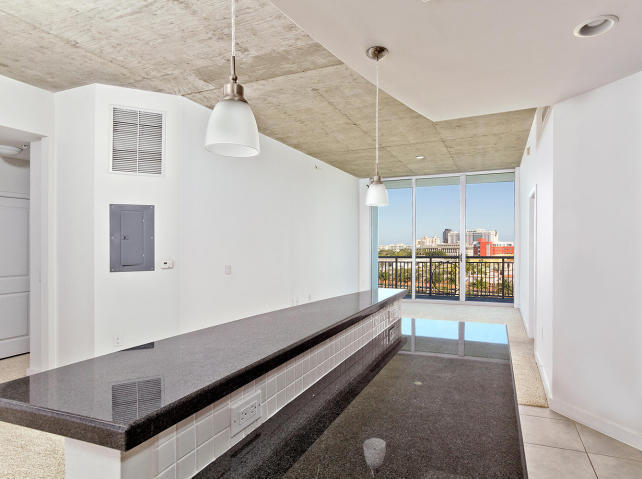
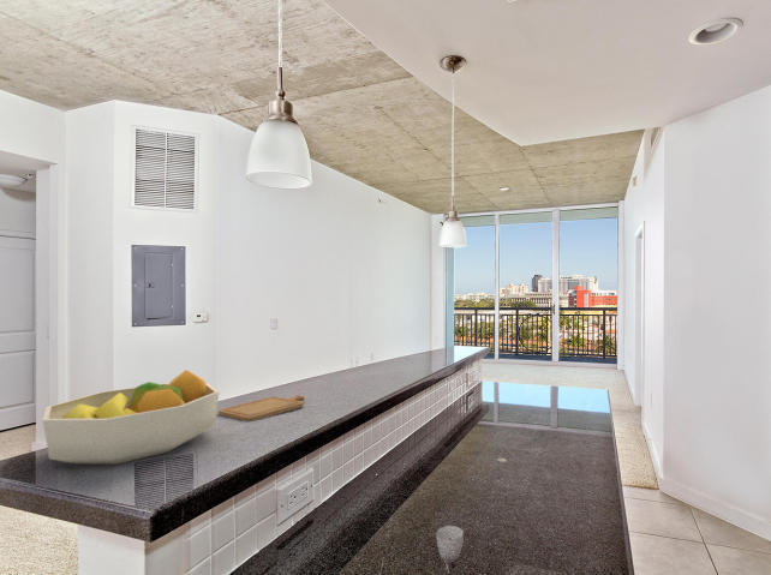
+ chopping board [217,394,305,423]
+ fruit bowl [41,369,221,466]
